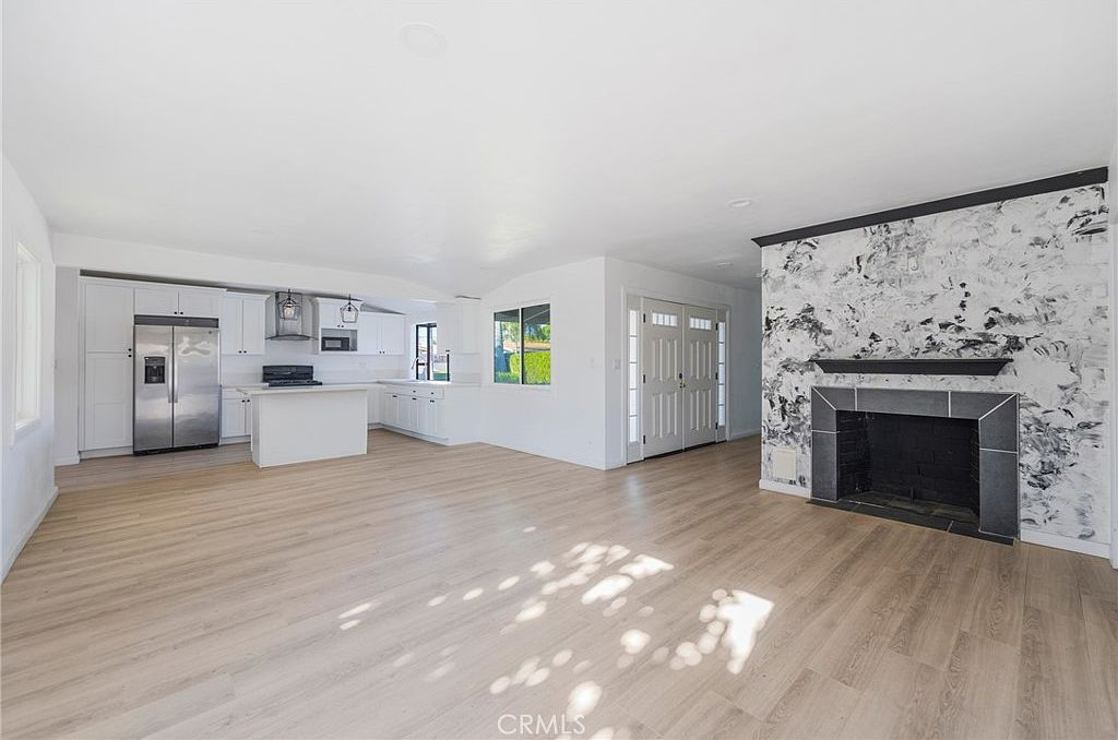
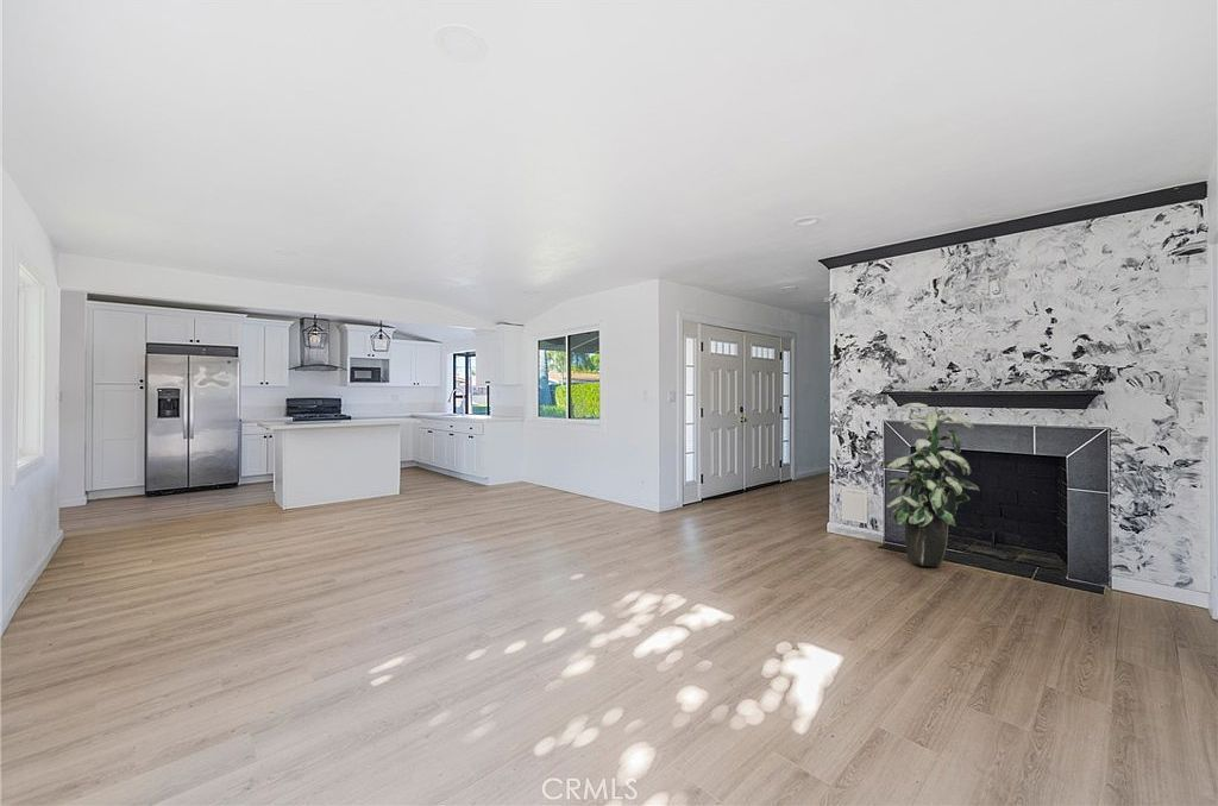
+ indoor plant [879,402,981,568]
